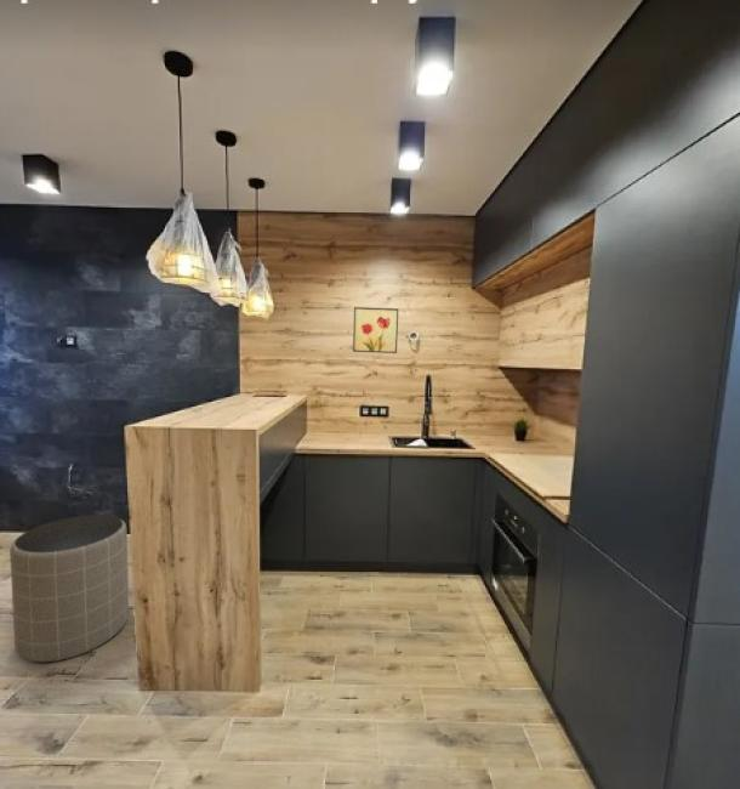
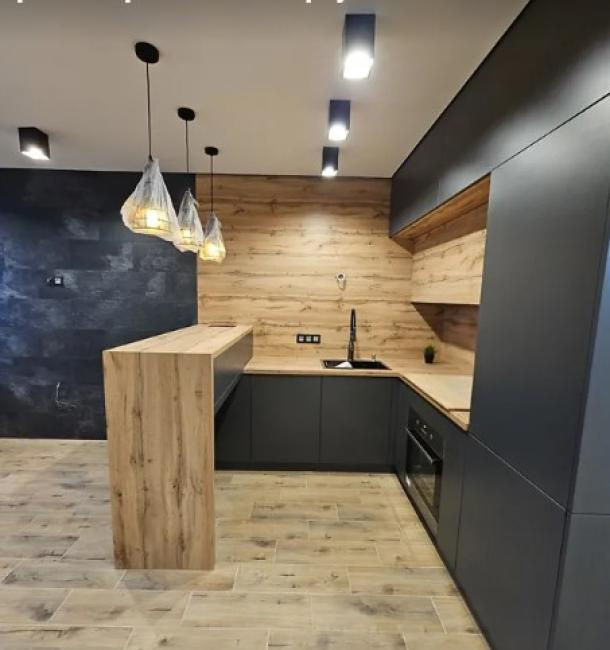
- trash can [8,513,130,663]
- wall art [352,306,399,354]
